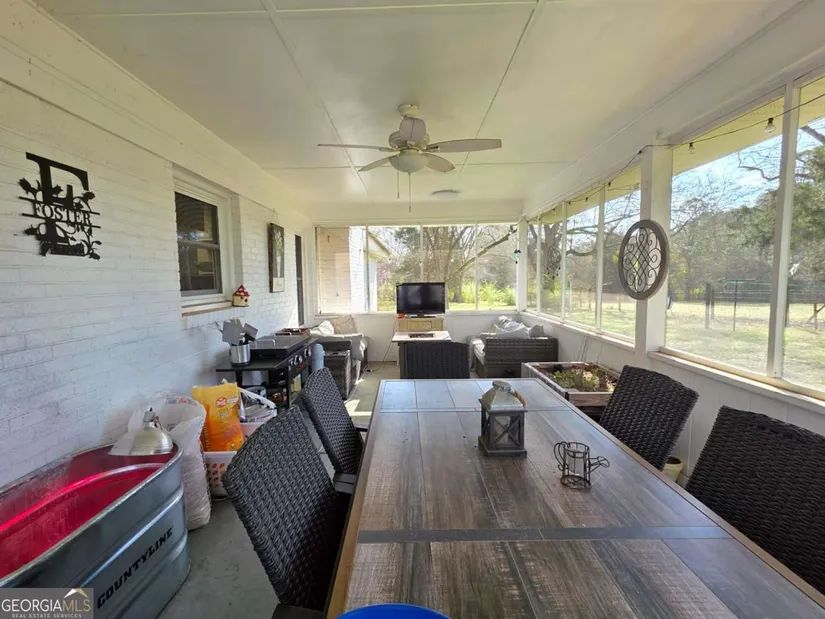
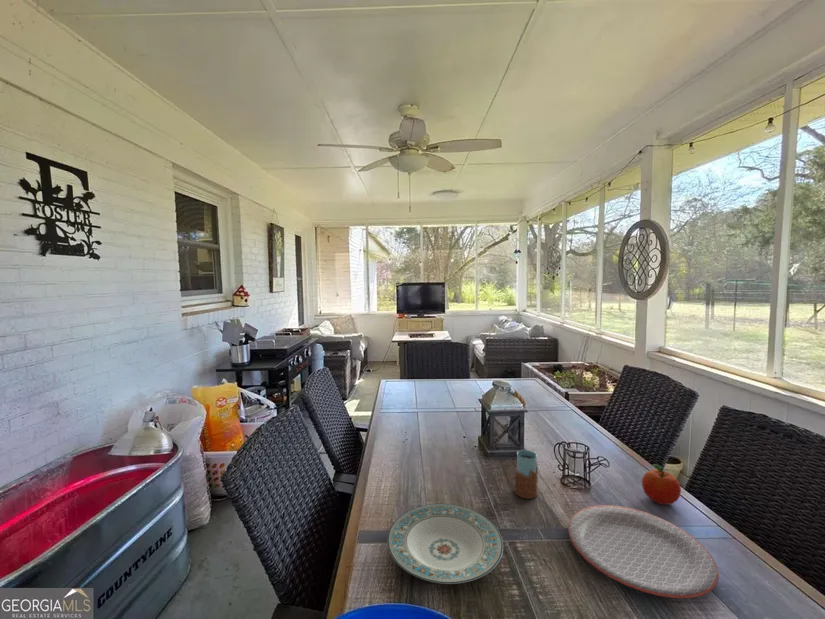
+ fruit [641,463,682,506]
+ plate [386,503,504,585]
+ drinking glass [505,449,539,500]
+ plate [567,504,720,599]
